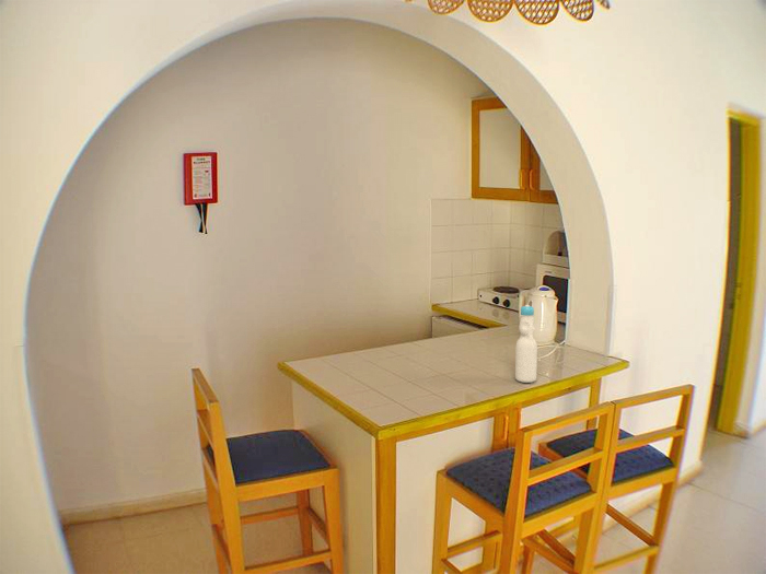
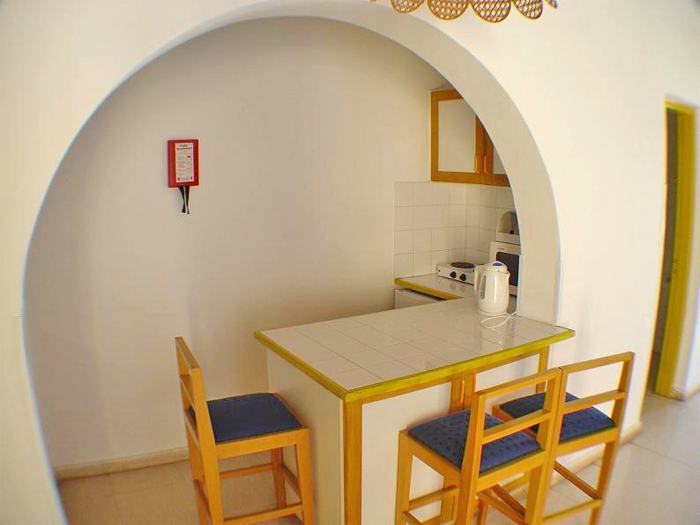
- bottle [514,304,538,384]
